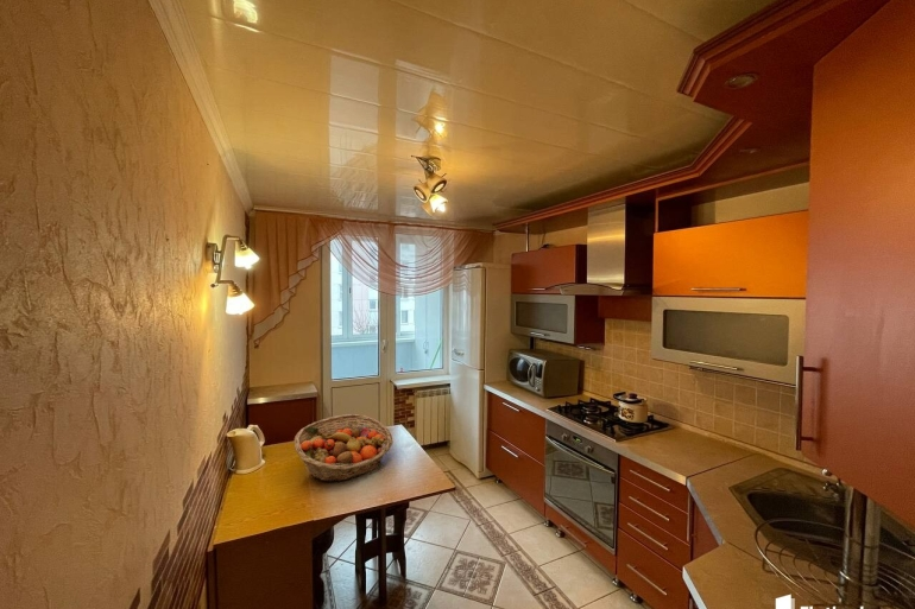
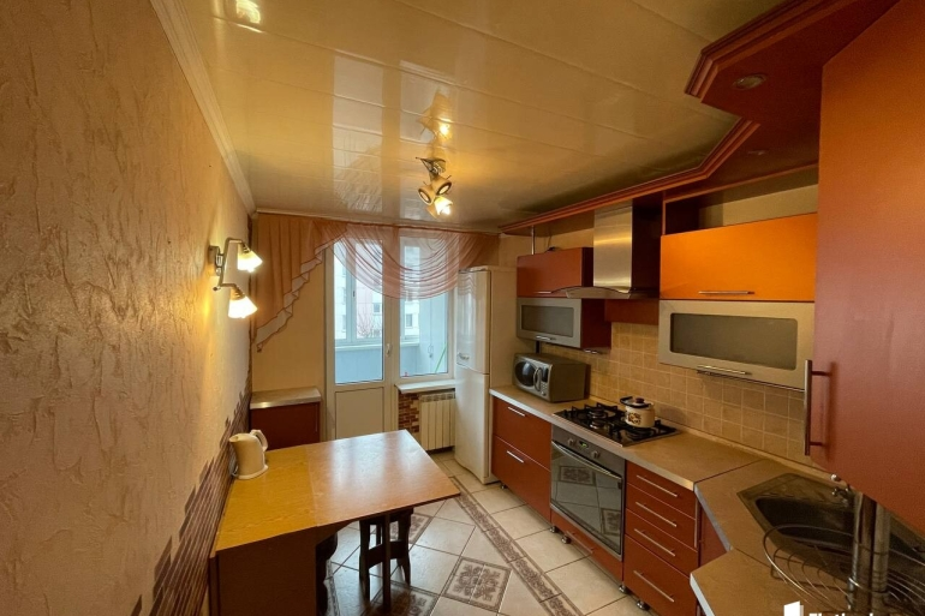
- fruit basket [294,413,395,483]
